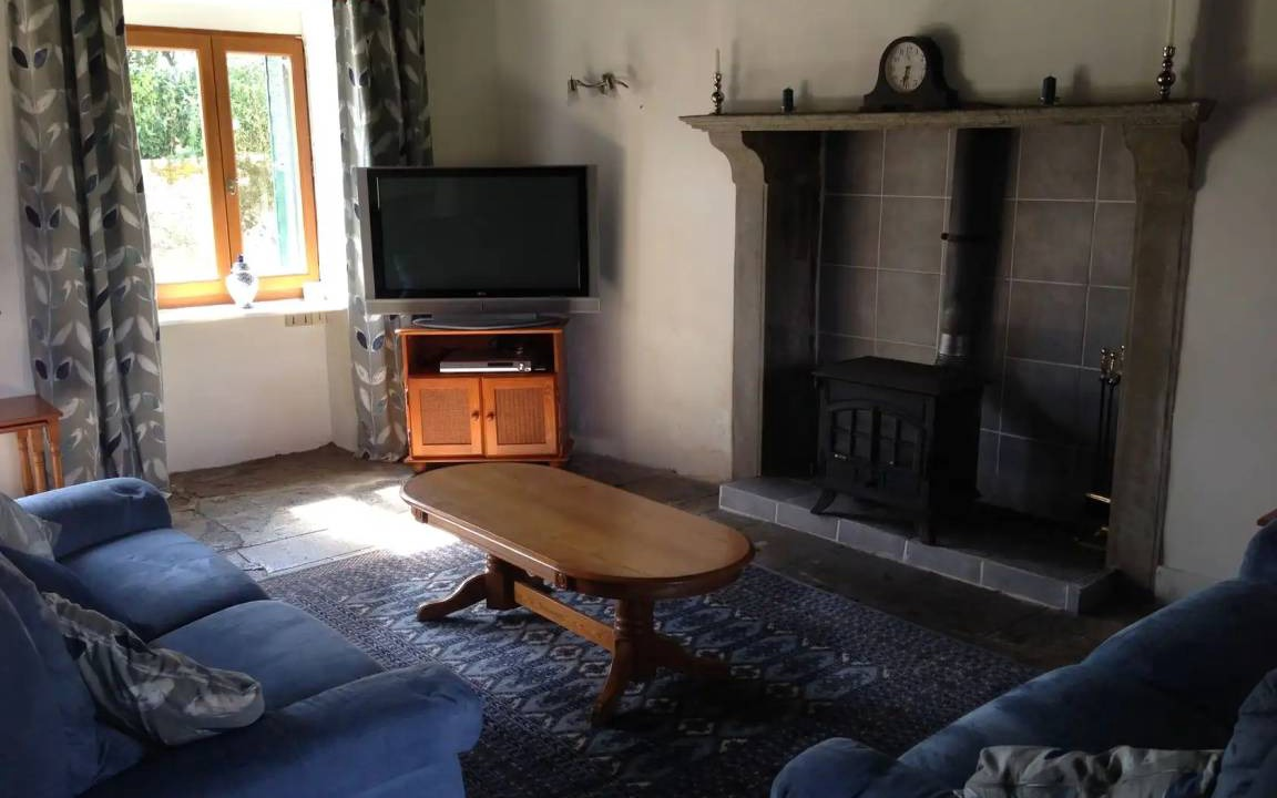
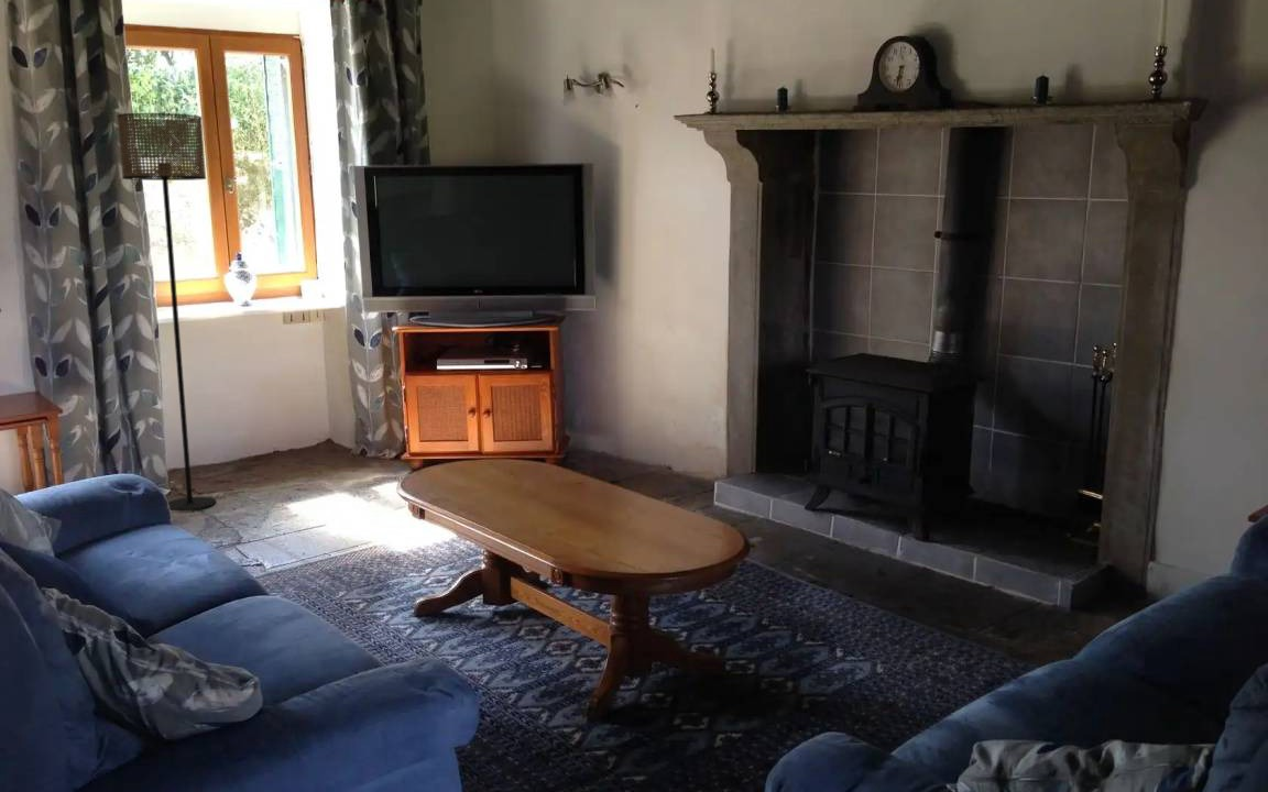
+ floor lamp [117,112,217,512]
